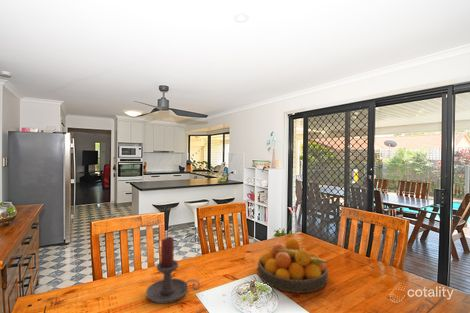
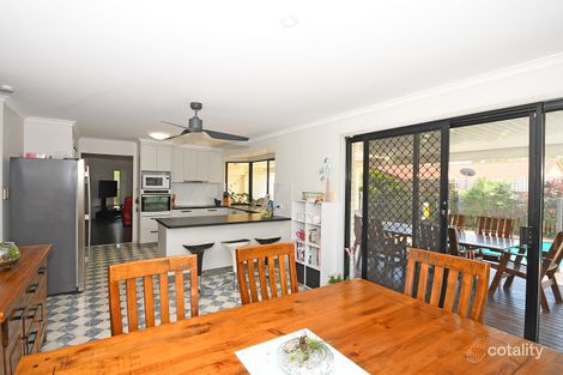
- fruit bowl [257,237,330,294]
- candle holder [145,236,201,305]
